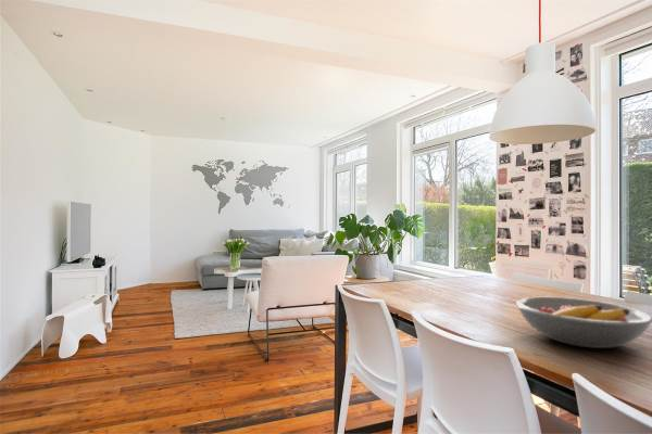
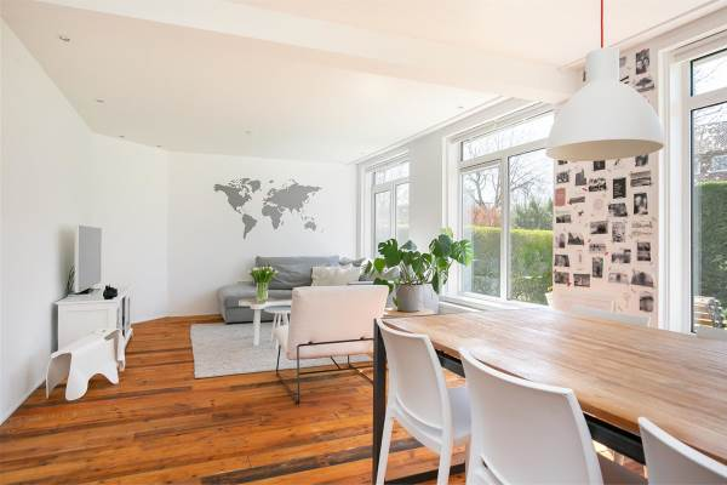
- fruit bowl [515,296,652,349]
